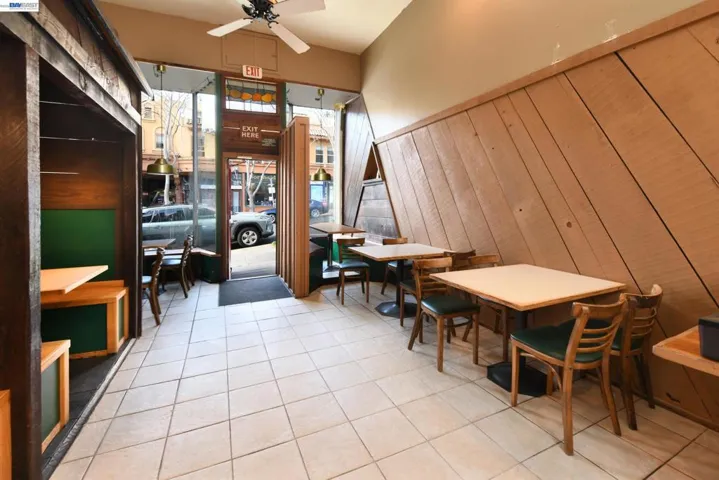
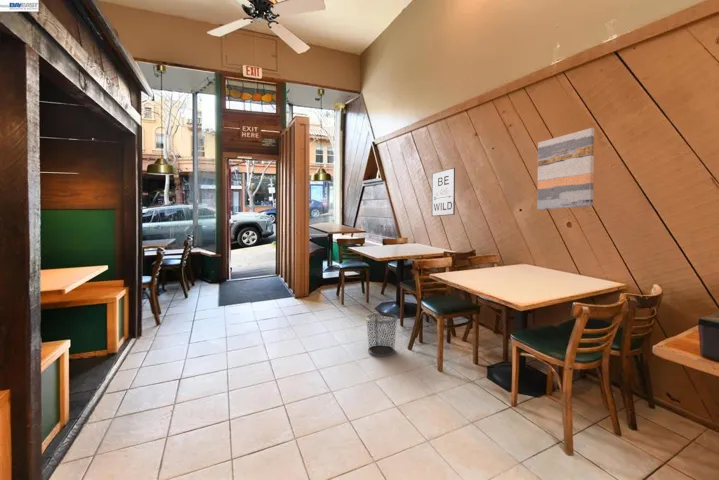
+ wall art [536,127,595,211]
+ wall art [431,167,456,217]
+ waste bin [365,313,399,357]
